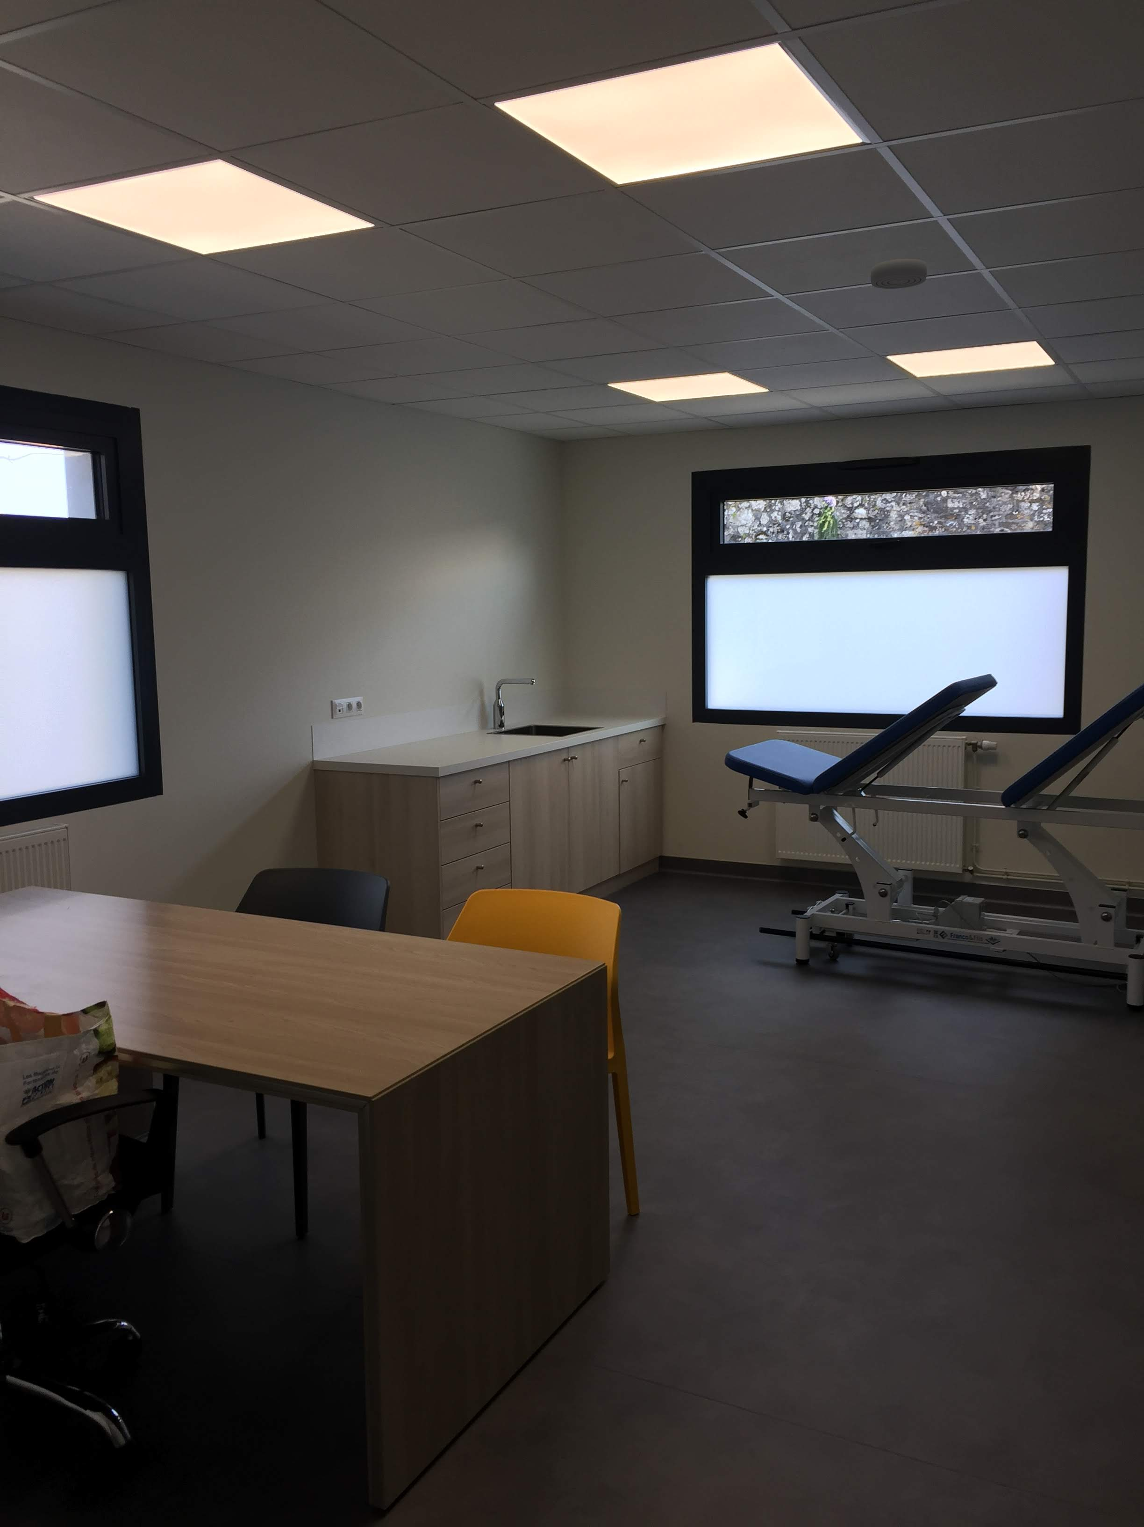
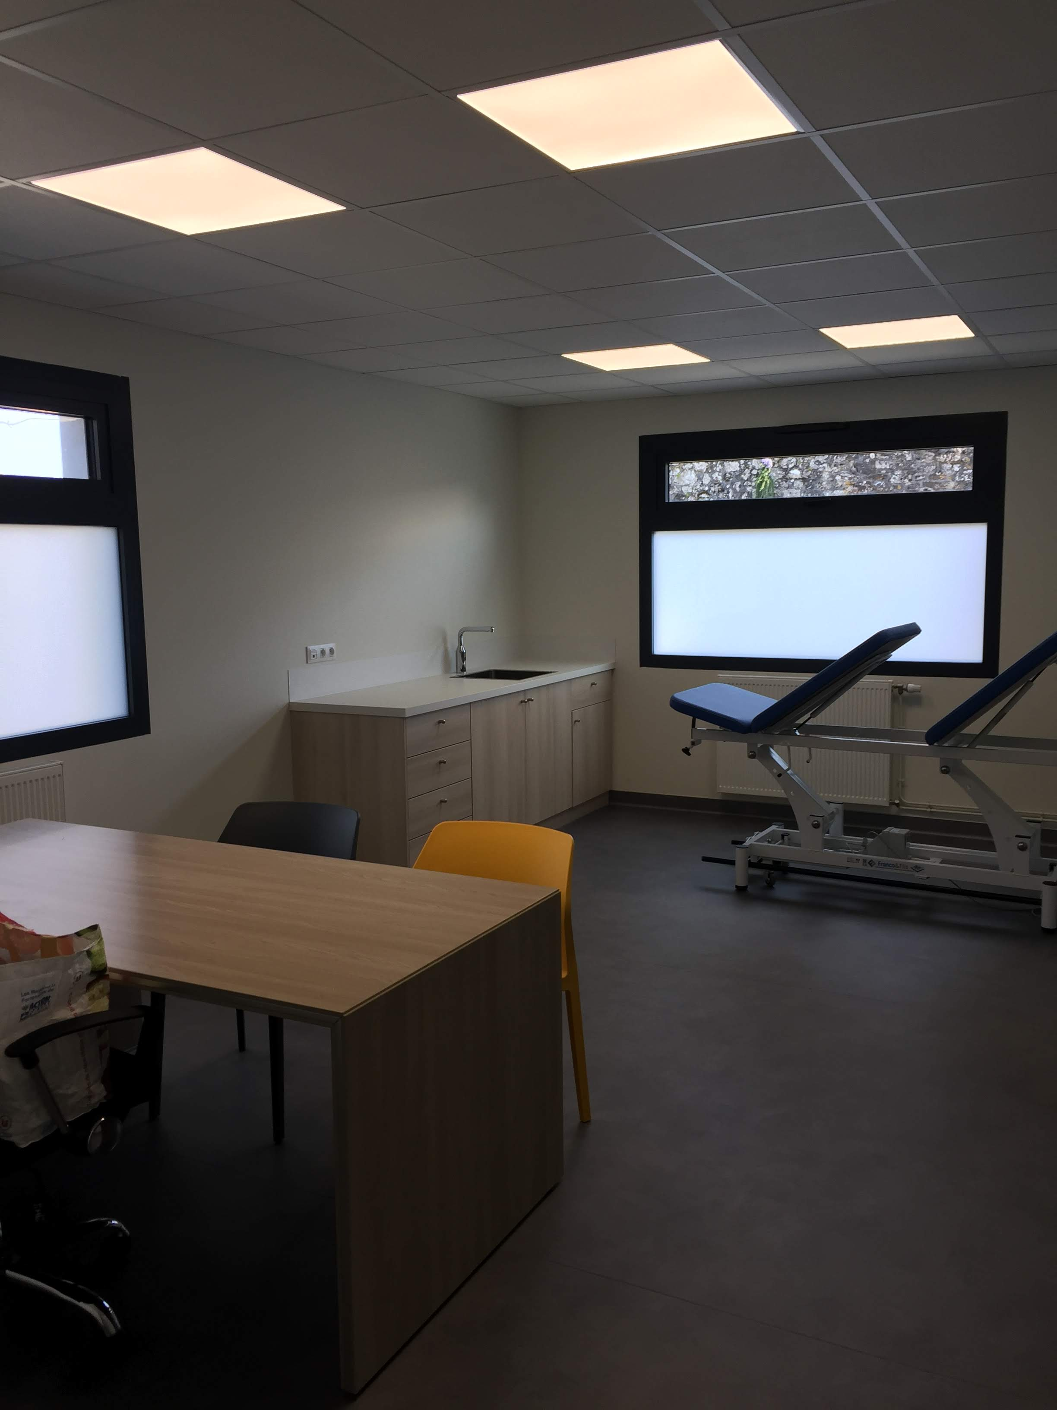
- smoke detector [870,259,928,289]
